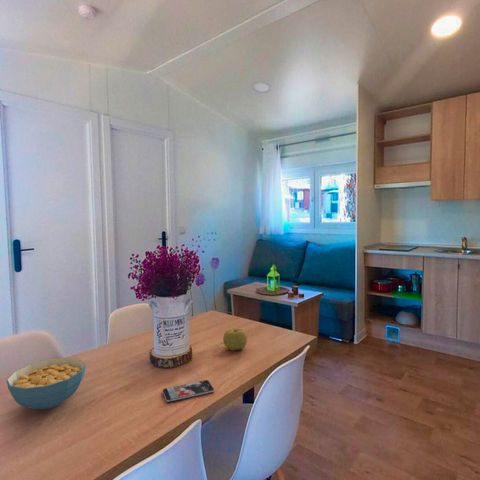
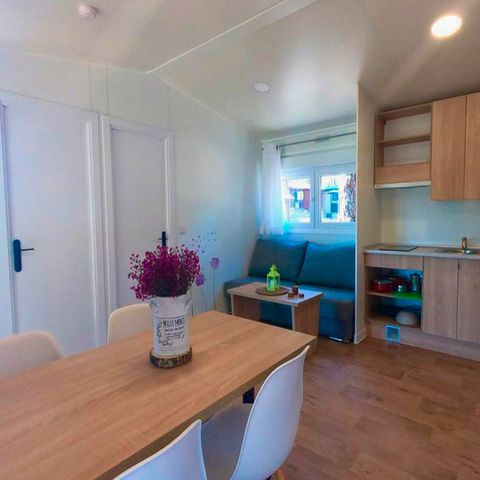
- smartphone [162,379,215,403]
- fruit [222,327,248,351]
- cereal bowl [6,356,87,410]
